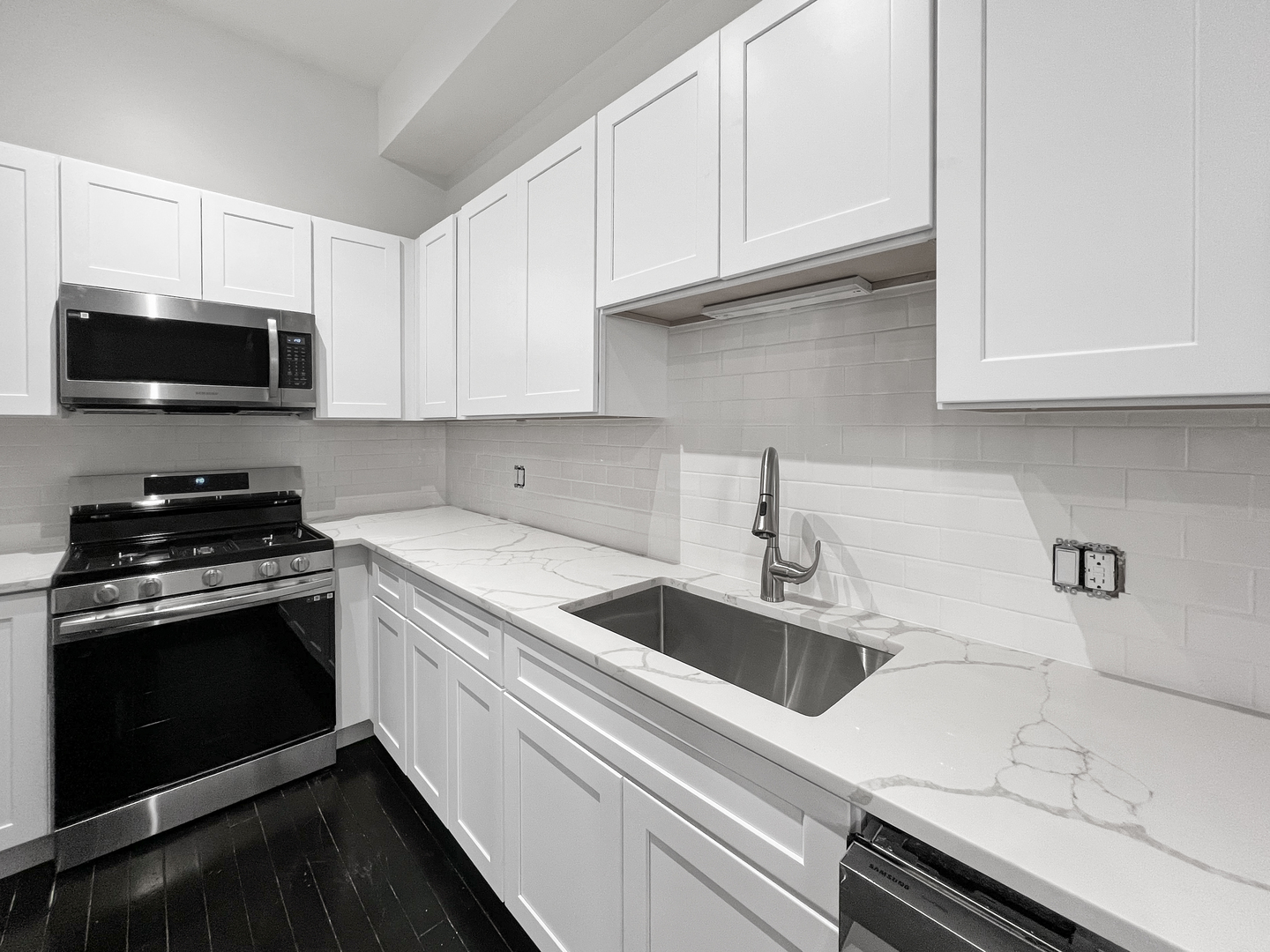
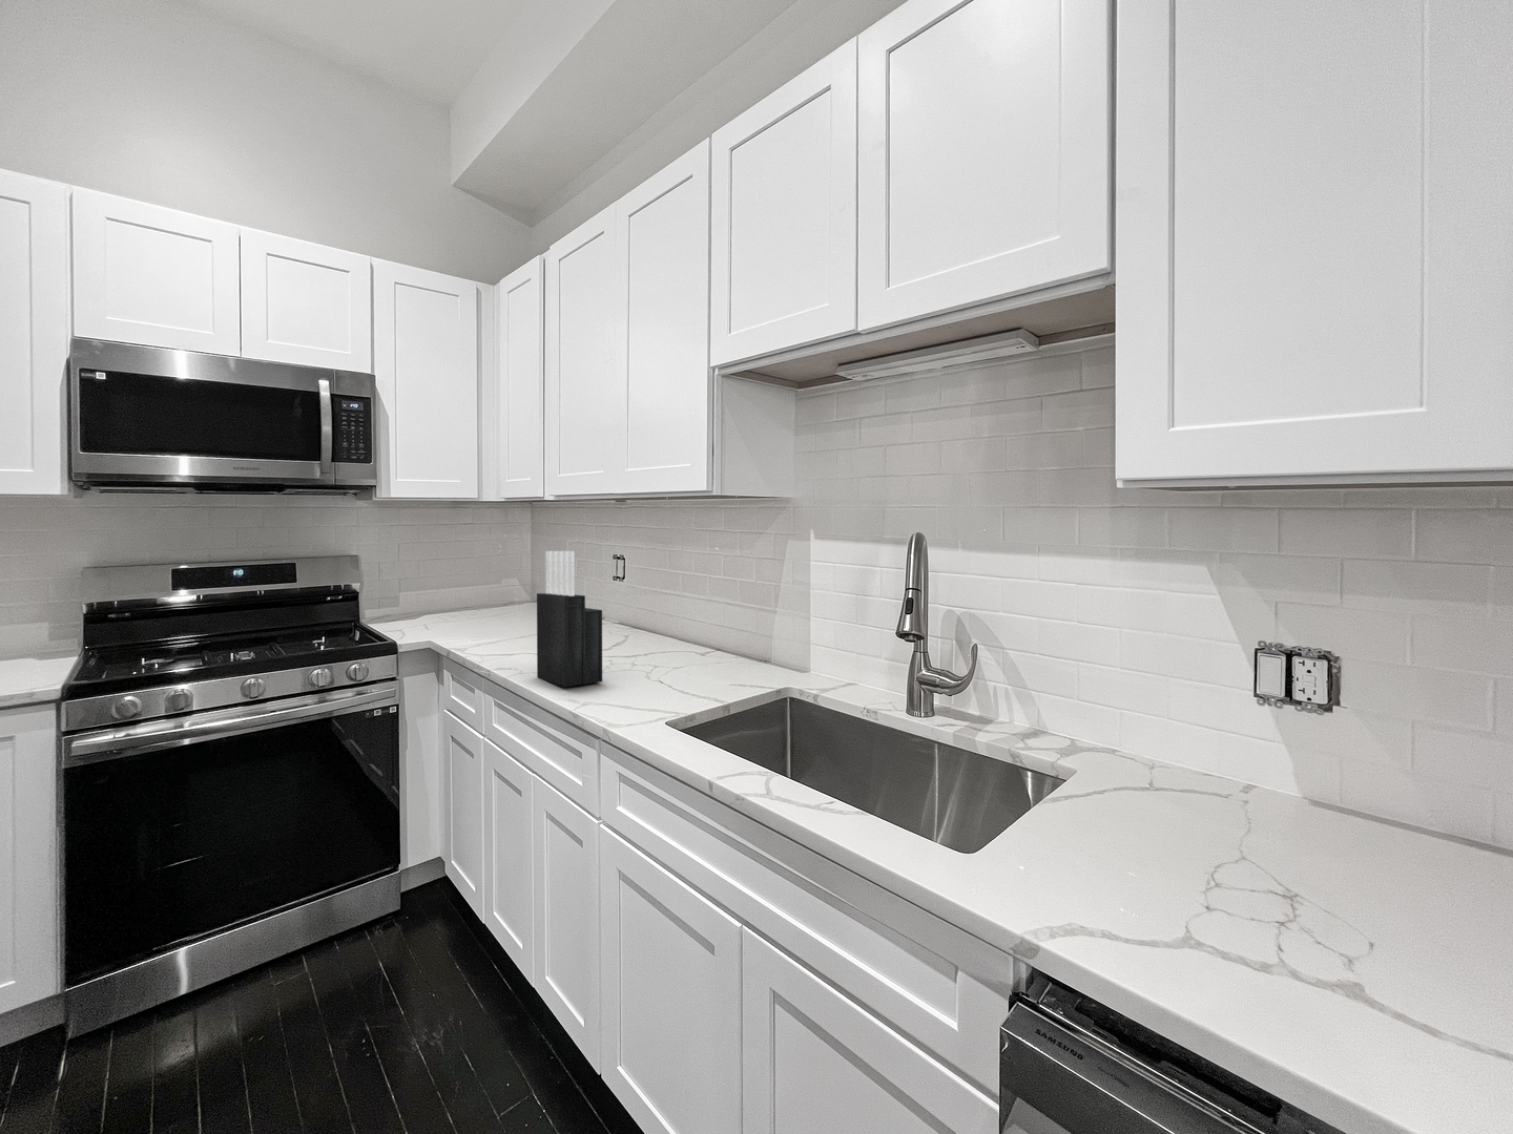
+ knife block [536,550,603,687]
